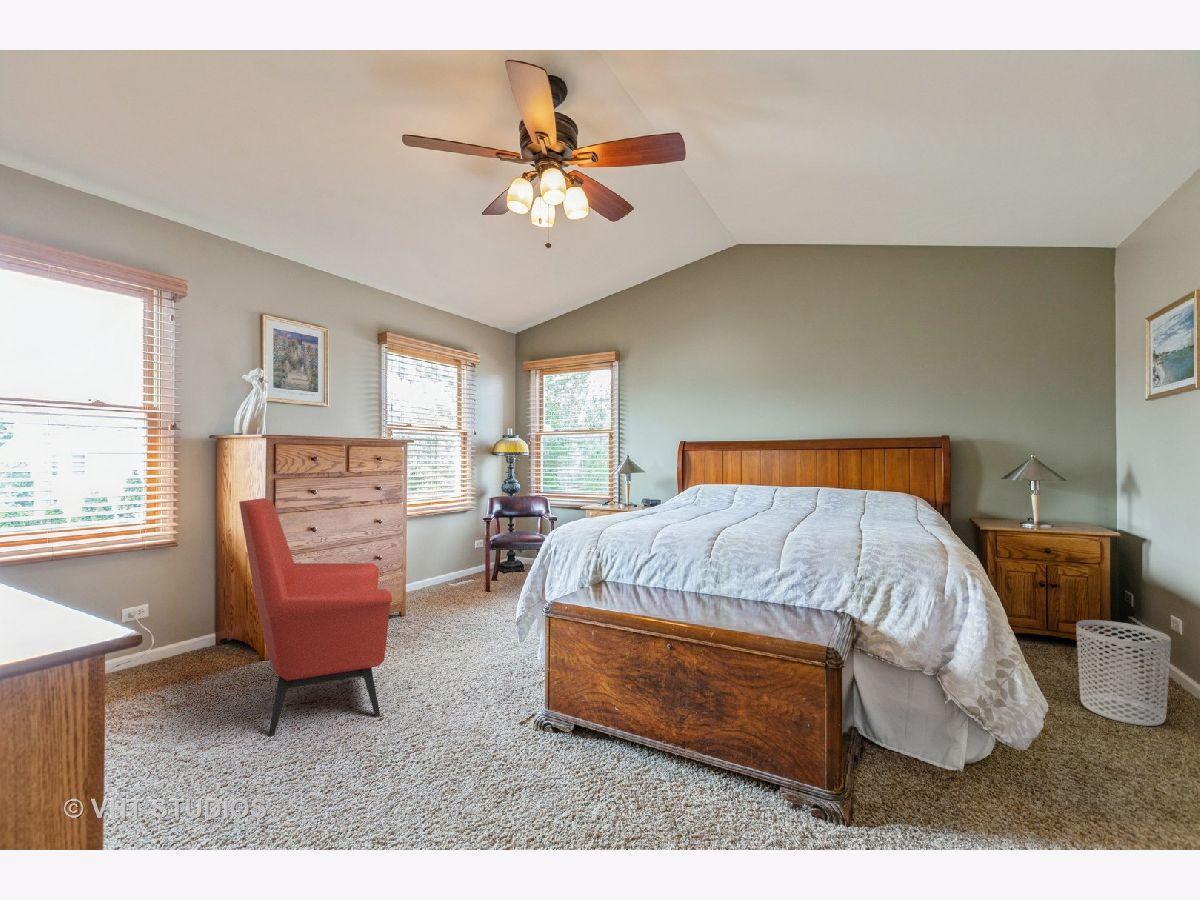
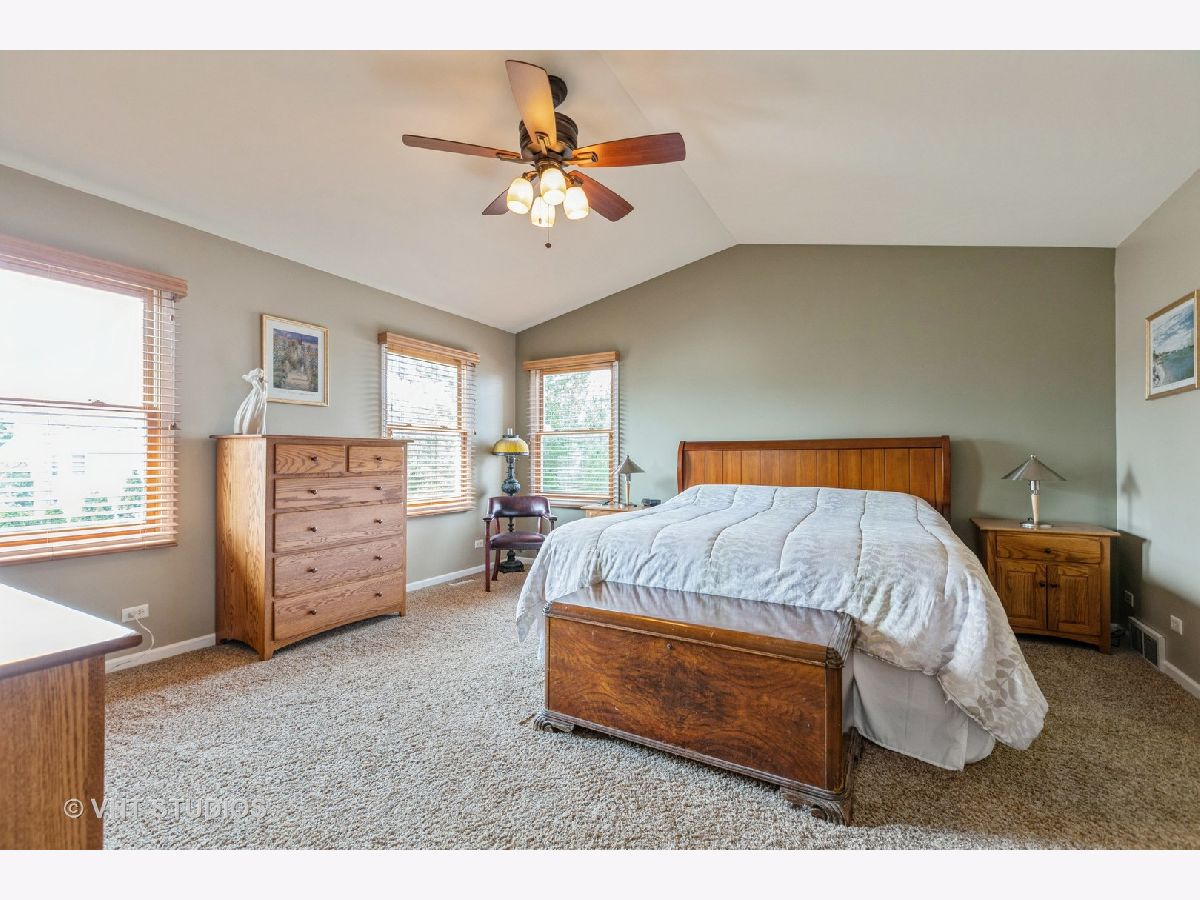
- waste bin [1075,619,1172,727]
- armchair [238,497,393,737]
